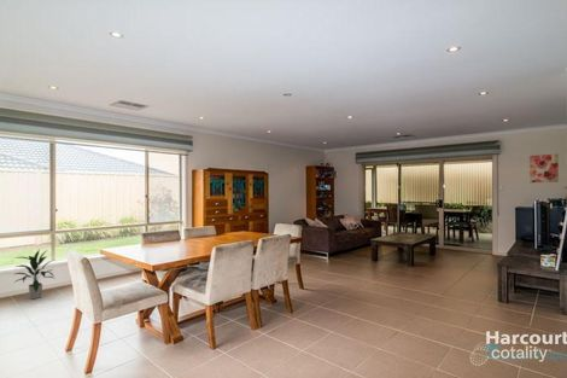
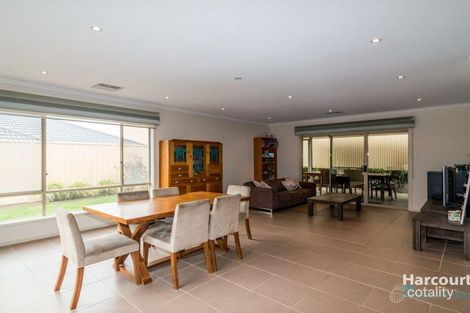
- indoor plant [13,248,57,301]
- wall art [528,153,560,184]
